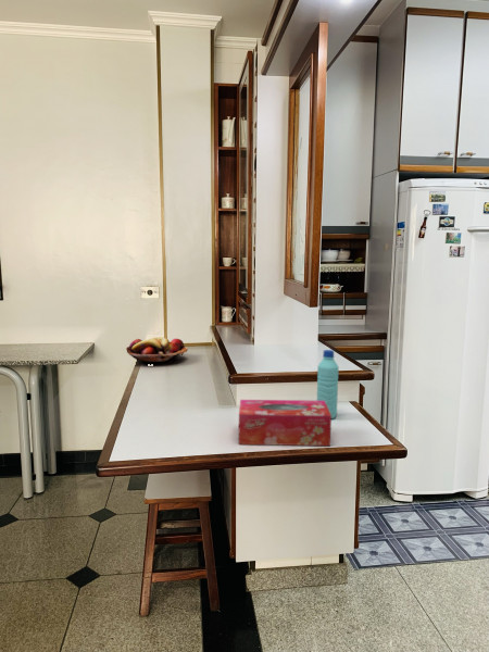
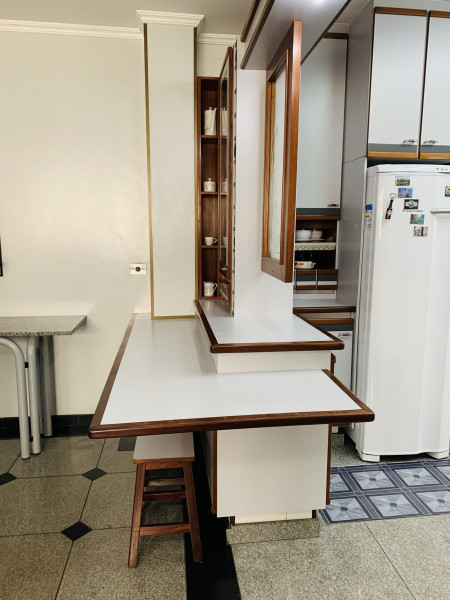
- water bottle [316,349,340,419]
- tissue box [238,399,333,447]
- fruit basket [125,336,189,365]
